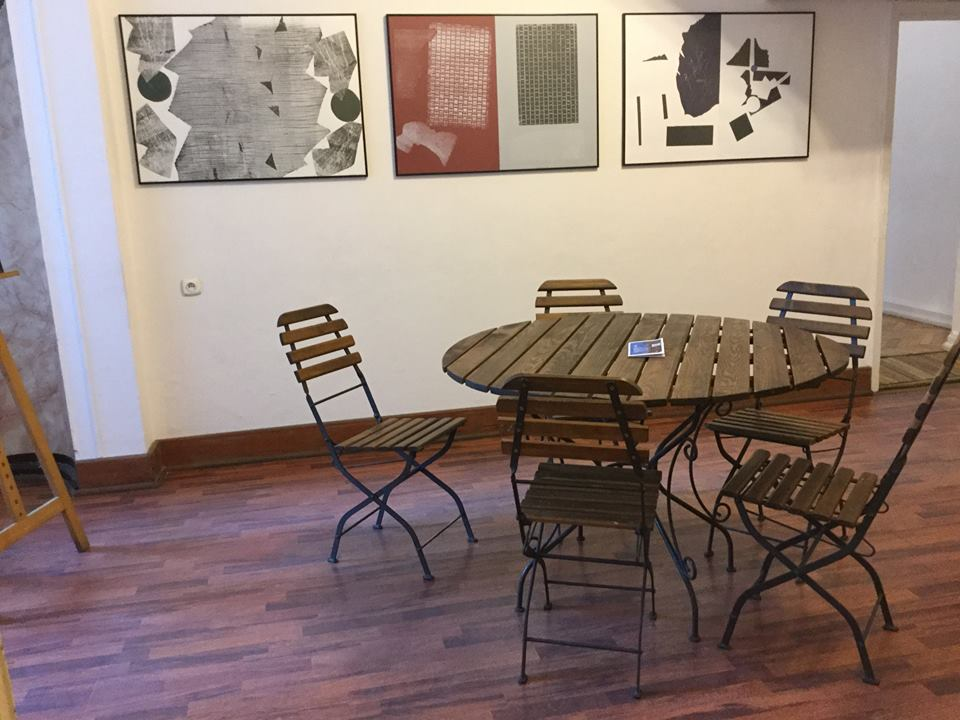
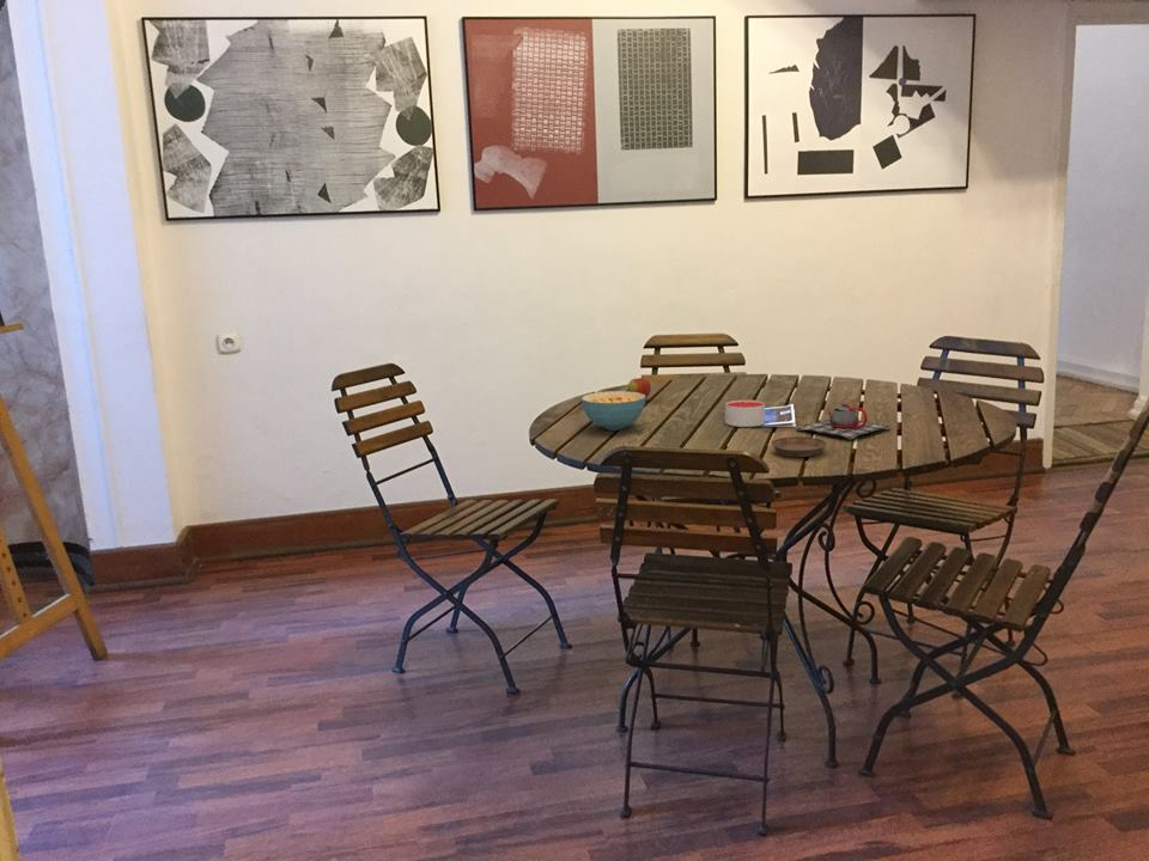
+ saucer [771,435,828,458]
+ candle [724,398,766,428]
+ teapot [795,402,892,441]
+ cereal bowl [580,390,646,432]
+ apple [627,377,652,401]
